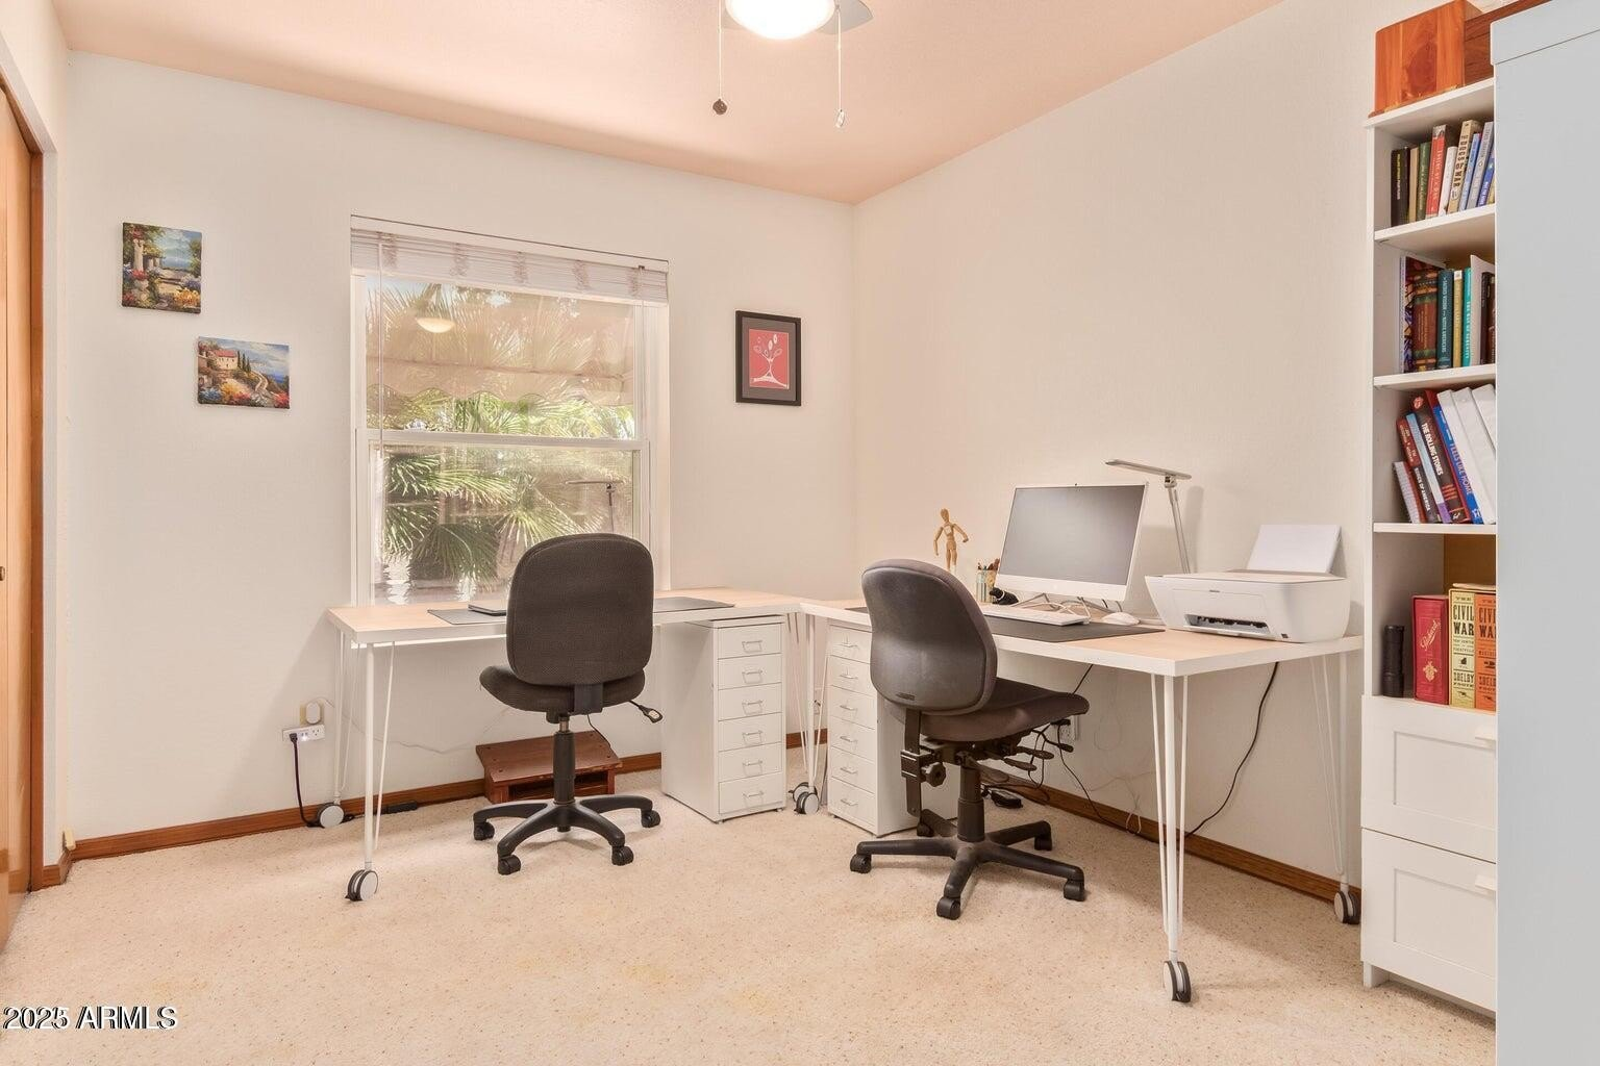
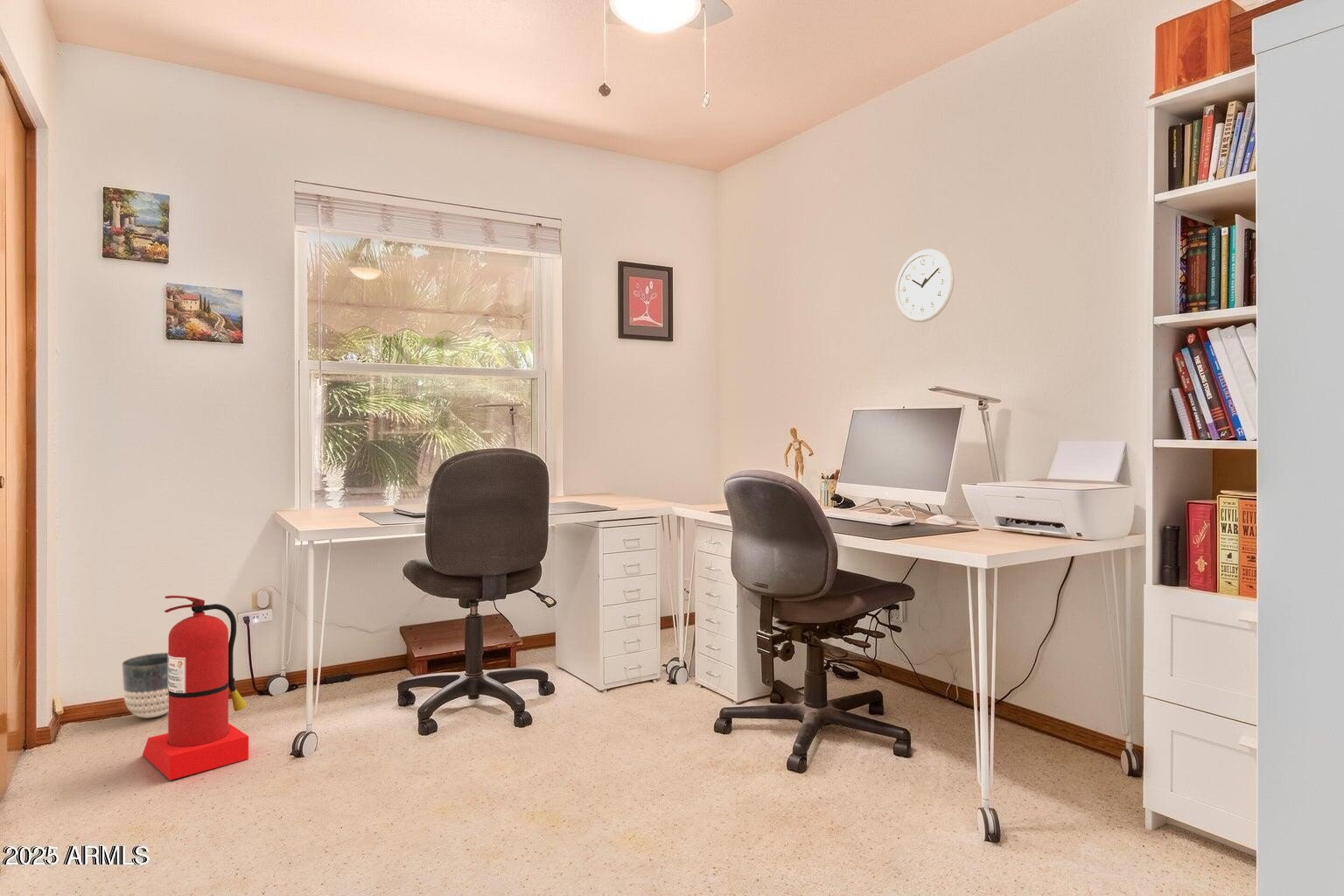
+ planter [121,652,168,719]
+ wall clock [894,248,955,323]
+ fire extinguisher [142,595,249,781]
